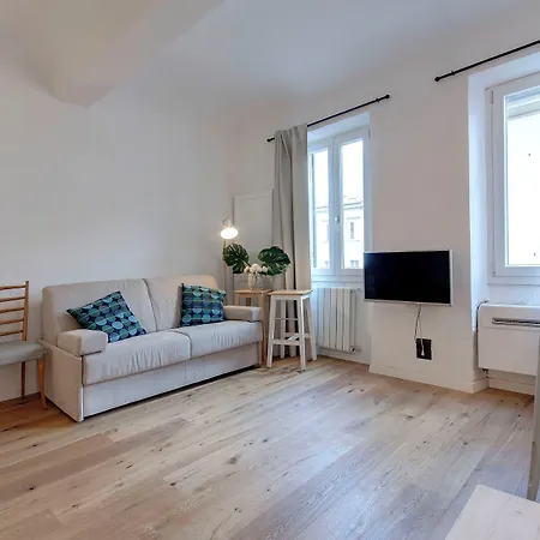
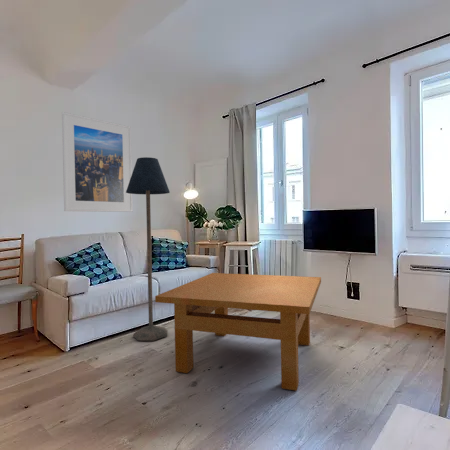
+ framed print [61,111,134,213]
+ table [154,272,322,392]
+ floor lamp [126,156,171,342]
